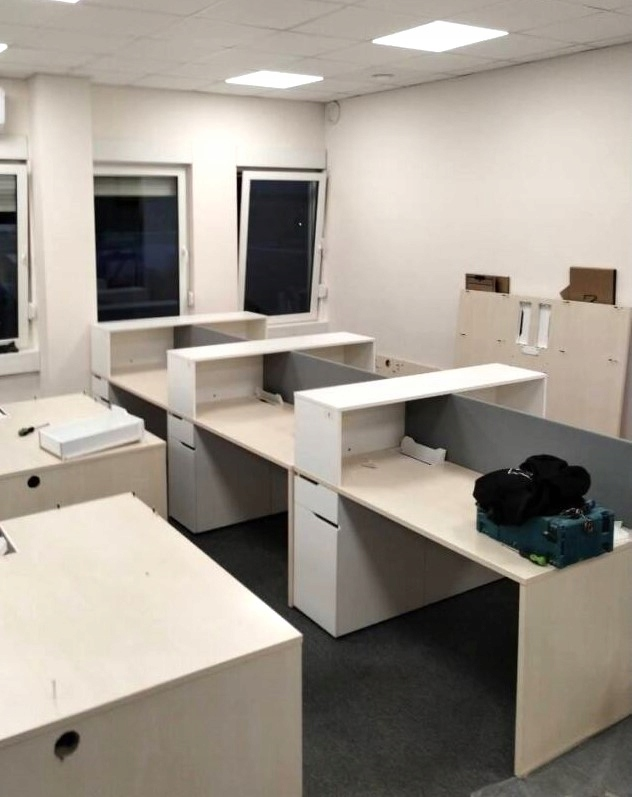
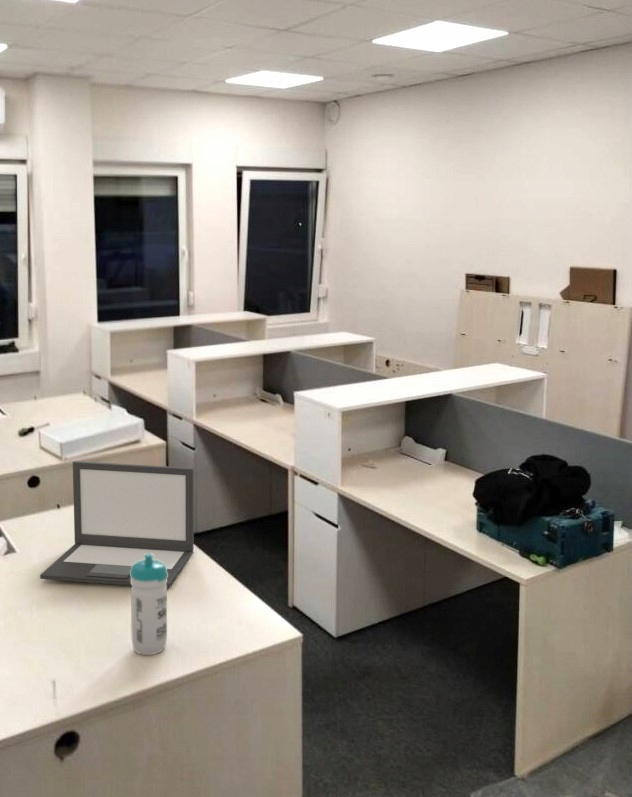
+ water bottle [130,554,168,656]
+ laptop [39,460,195,589]
